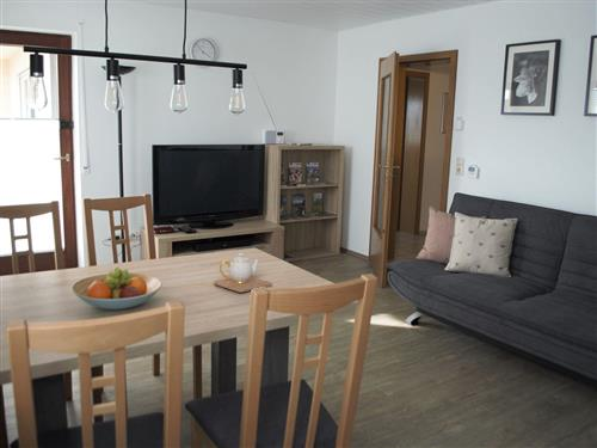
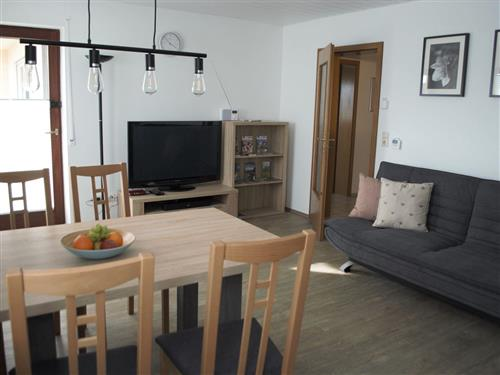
- teapot [213,252,273,294]
